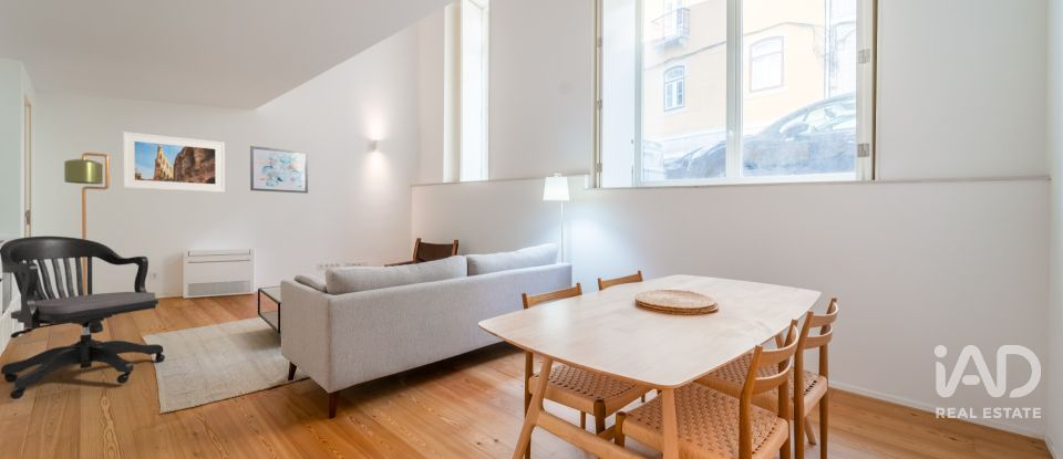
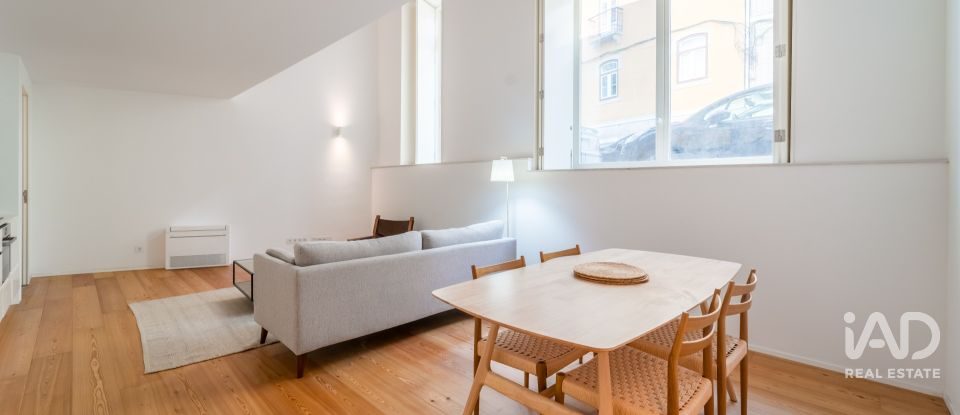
- floor lamp [63,152,111,295]
- chair [0,236,166,400]
- wall art [249,145,309,195]
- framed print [122,131,226,194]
